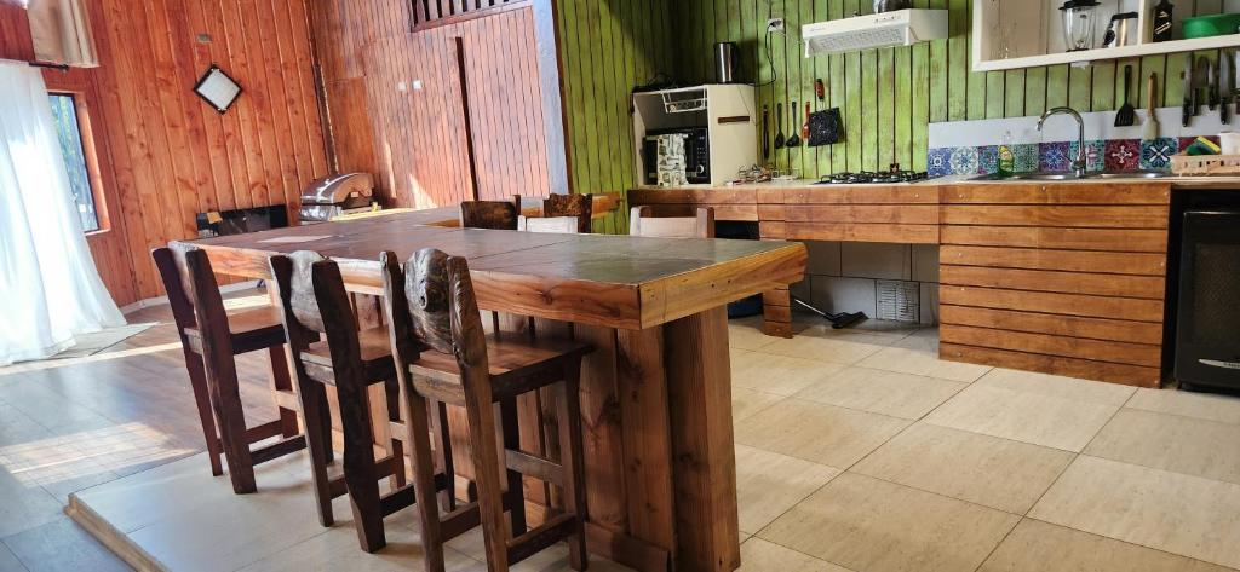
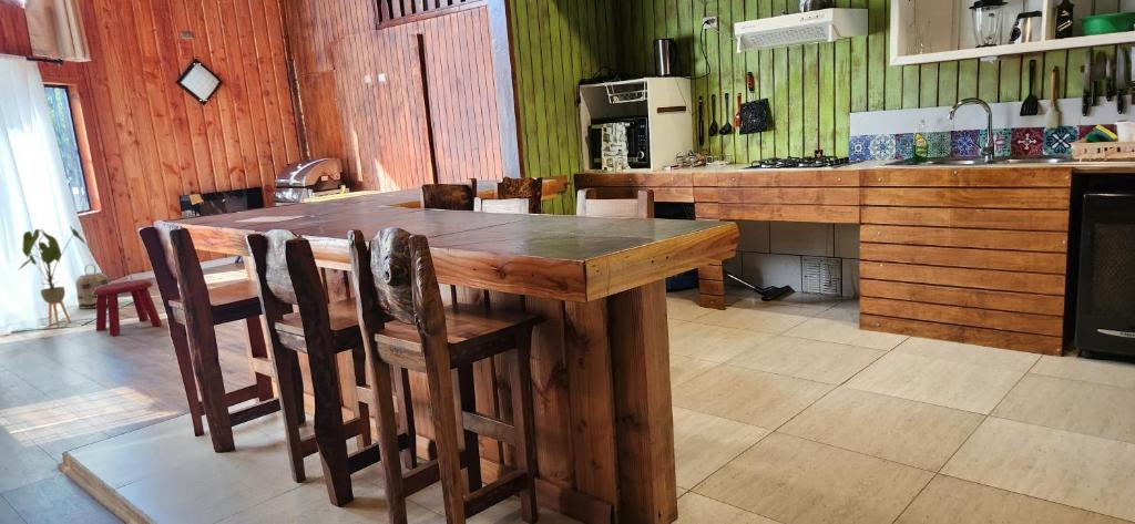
+ house plant [19,225,91,328]
+ basket [74,264,111,310]
+ stool [93,279,163,337]
